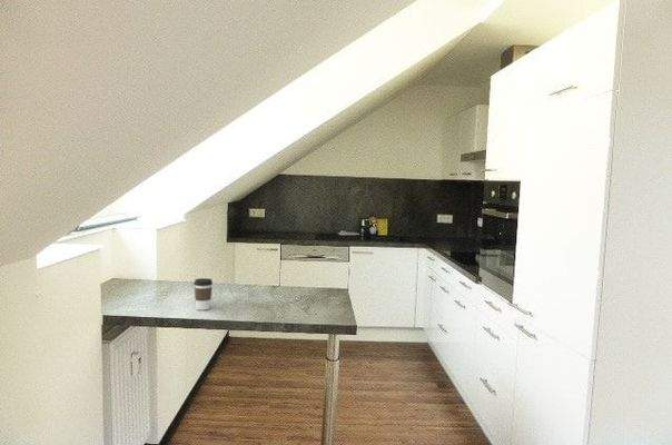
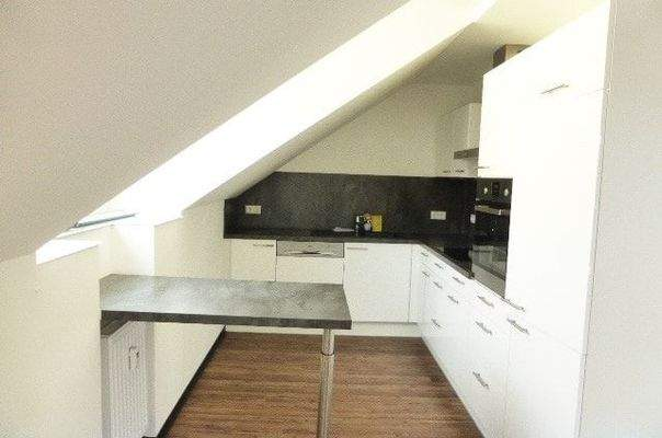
- coffee cup [192,277,214,312]
